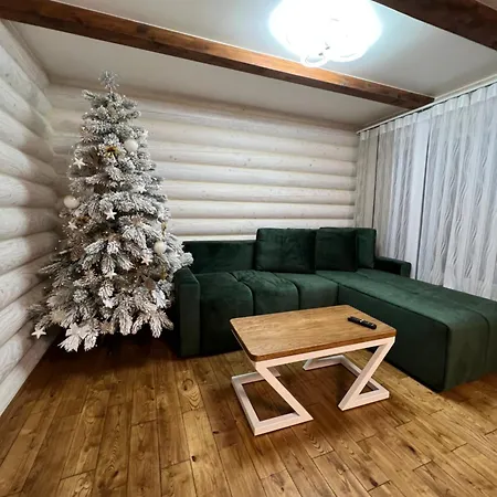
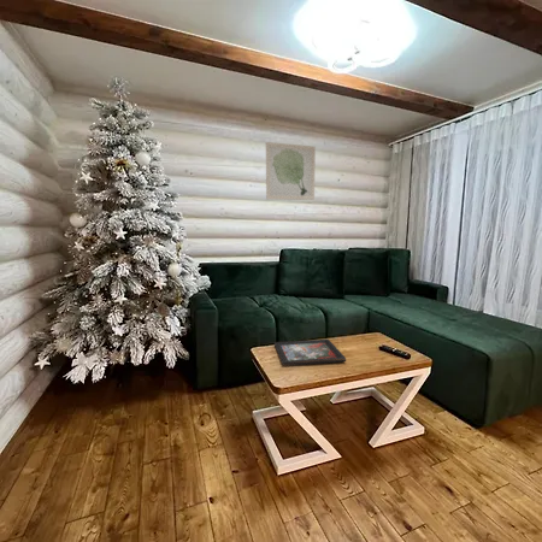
+ wall art [265,141,317,201]
+ decorative tray [273,338,347,367]
